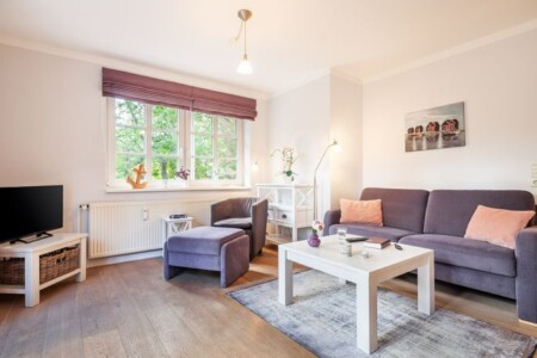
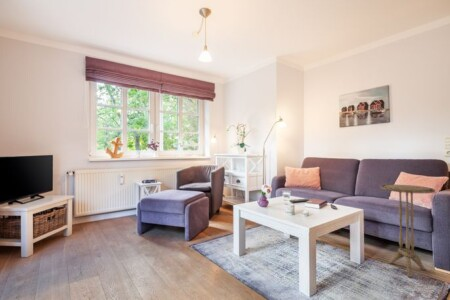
+ side table [379,184,436,279]
